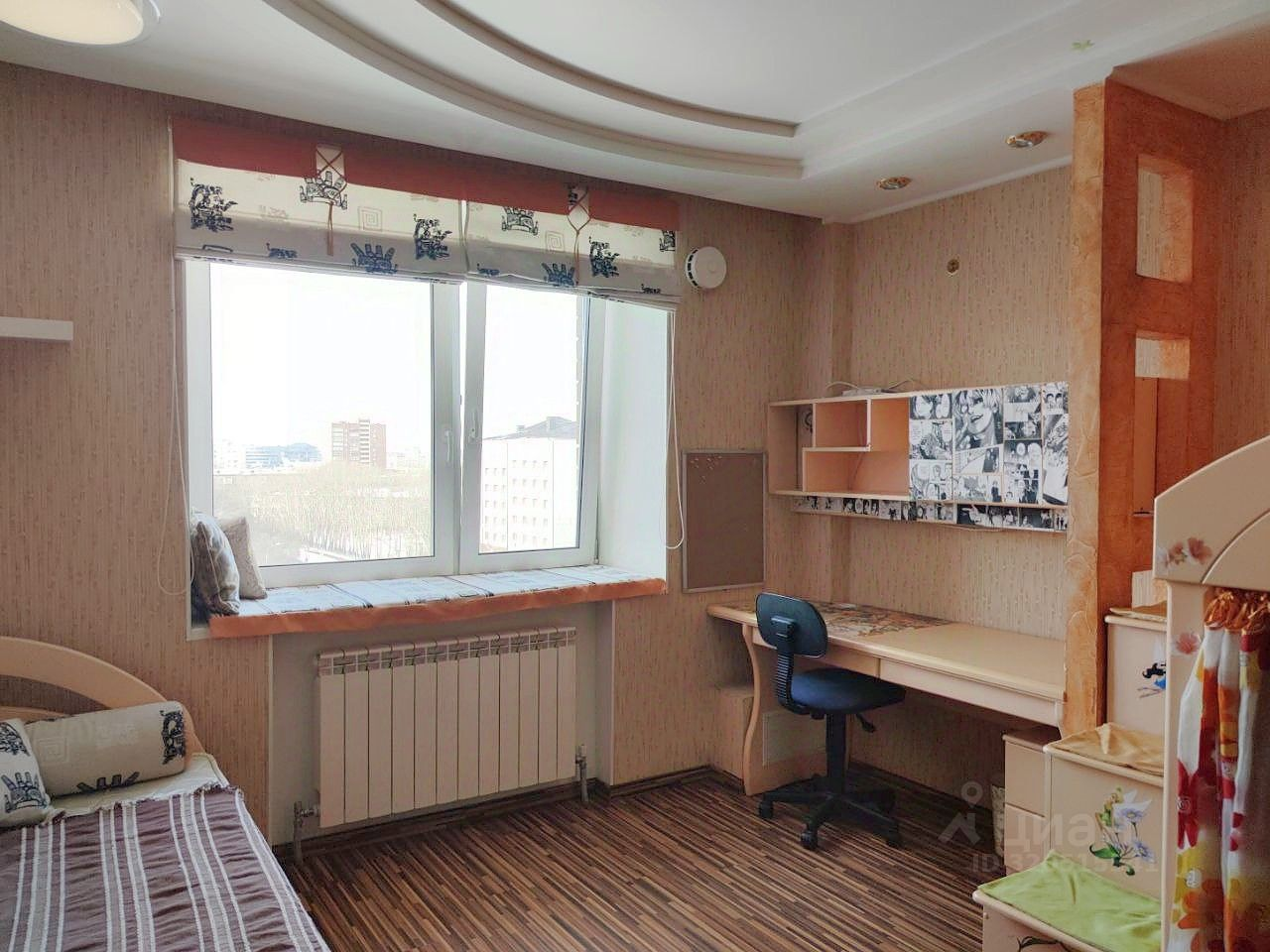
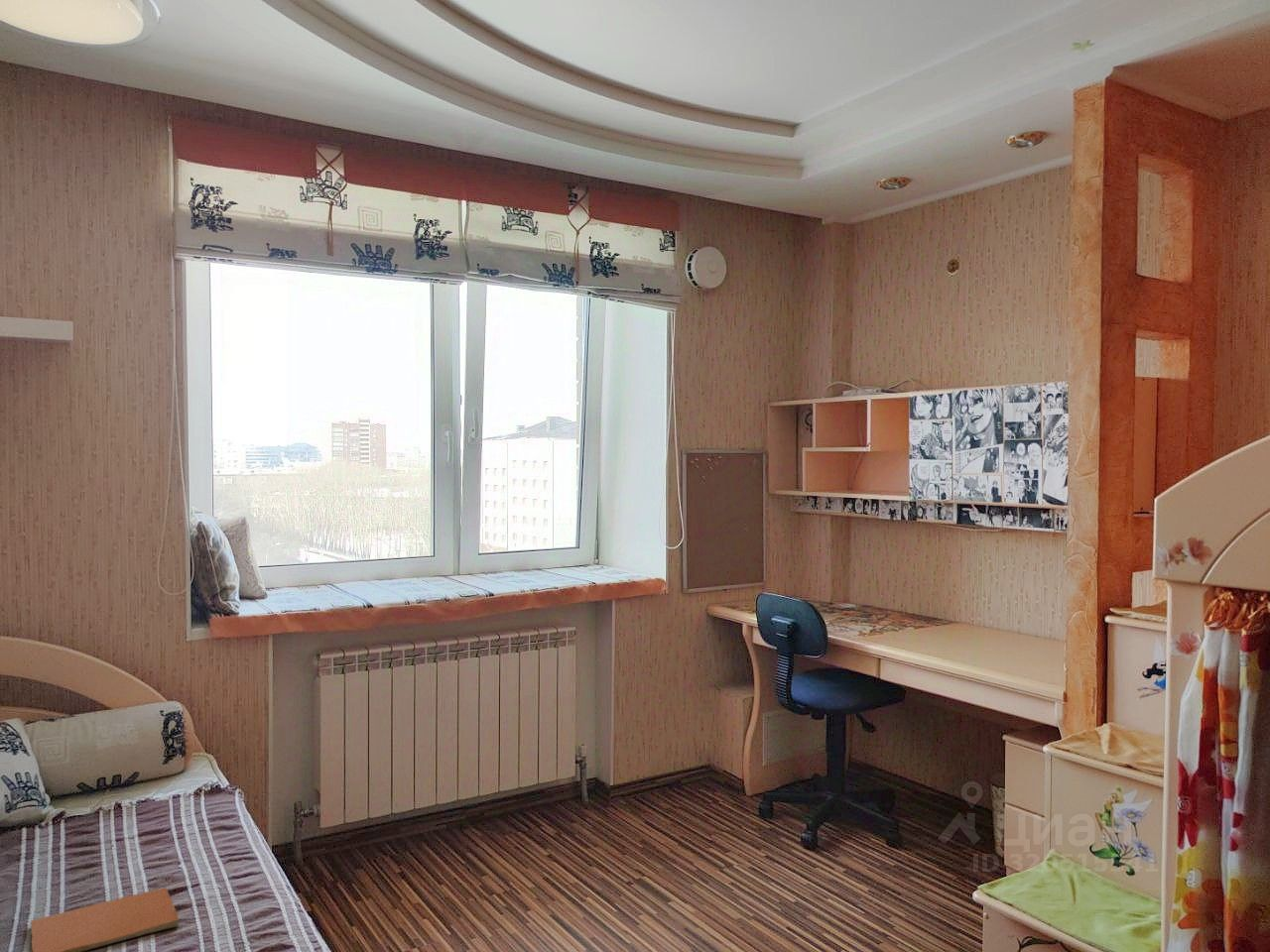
+ book [30,887,180,952]
